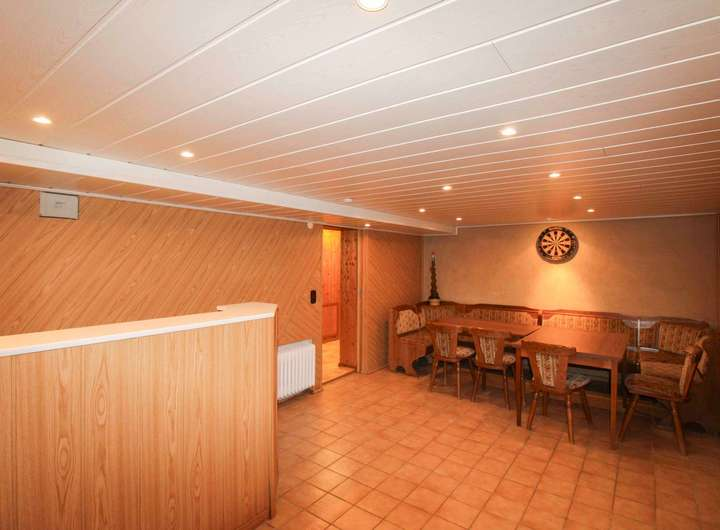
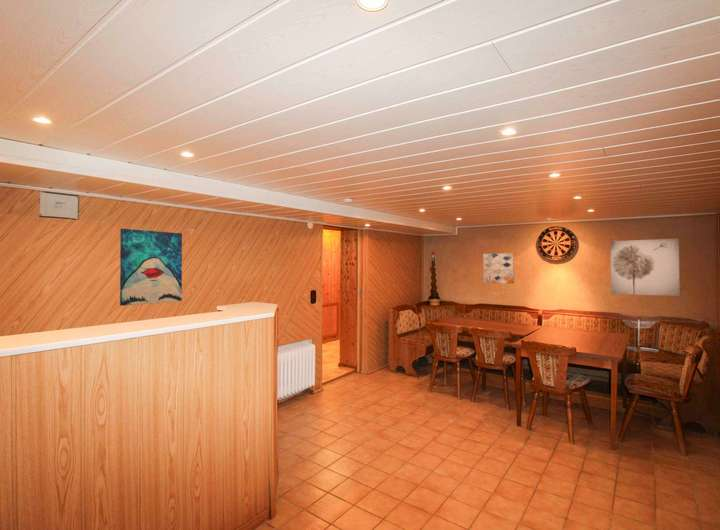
+ wall art [482,252,515,284]
+ wall art [119,228,183,307]
+ wall art [609,238,681,297]
